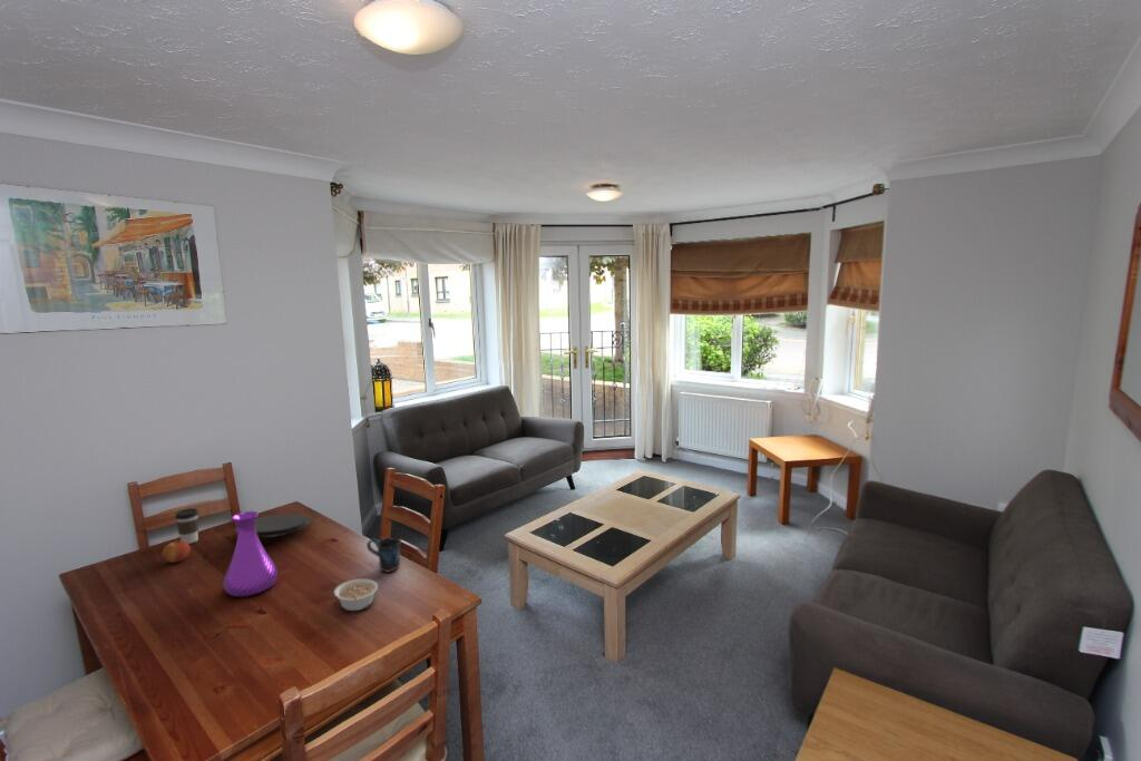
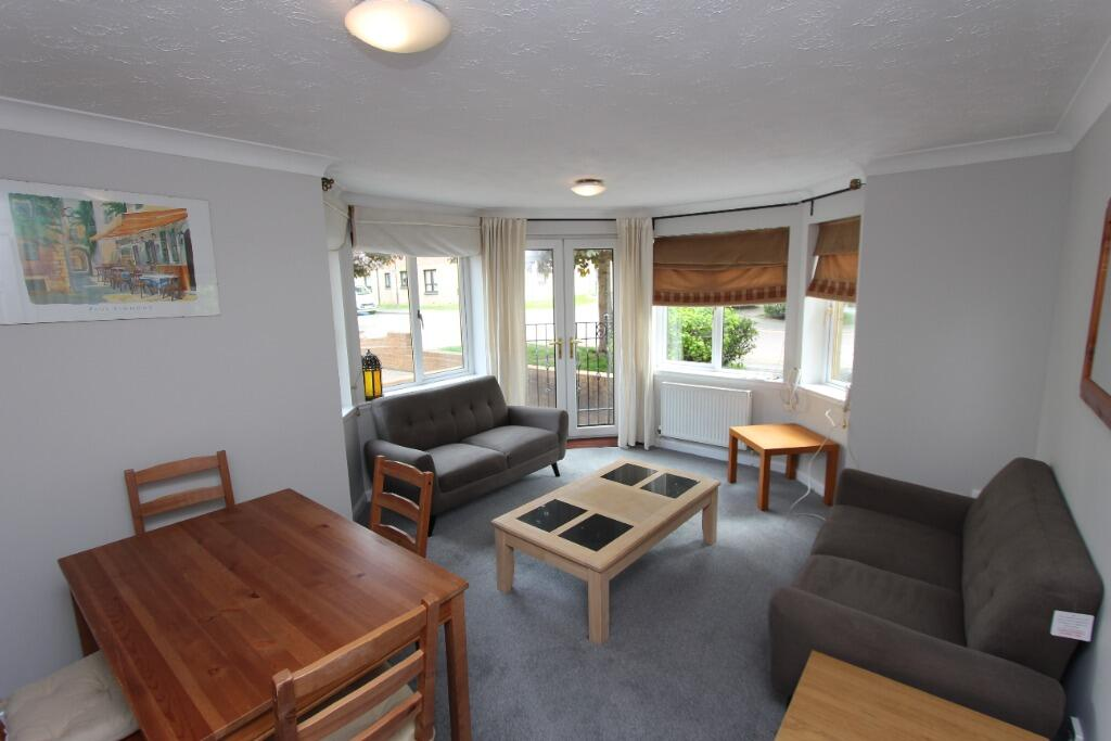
- coffee cup [174,507,199,545]
- apple [162,538,192,564]
- vase [223,510,279,597]
- plate [234,513,313,538]
- mug [365,537,402,573]
- legume [333,578,379,612]
